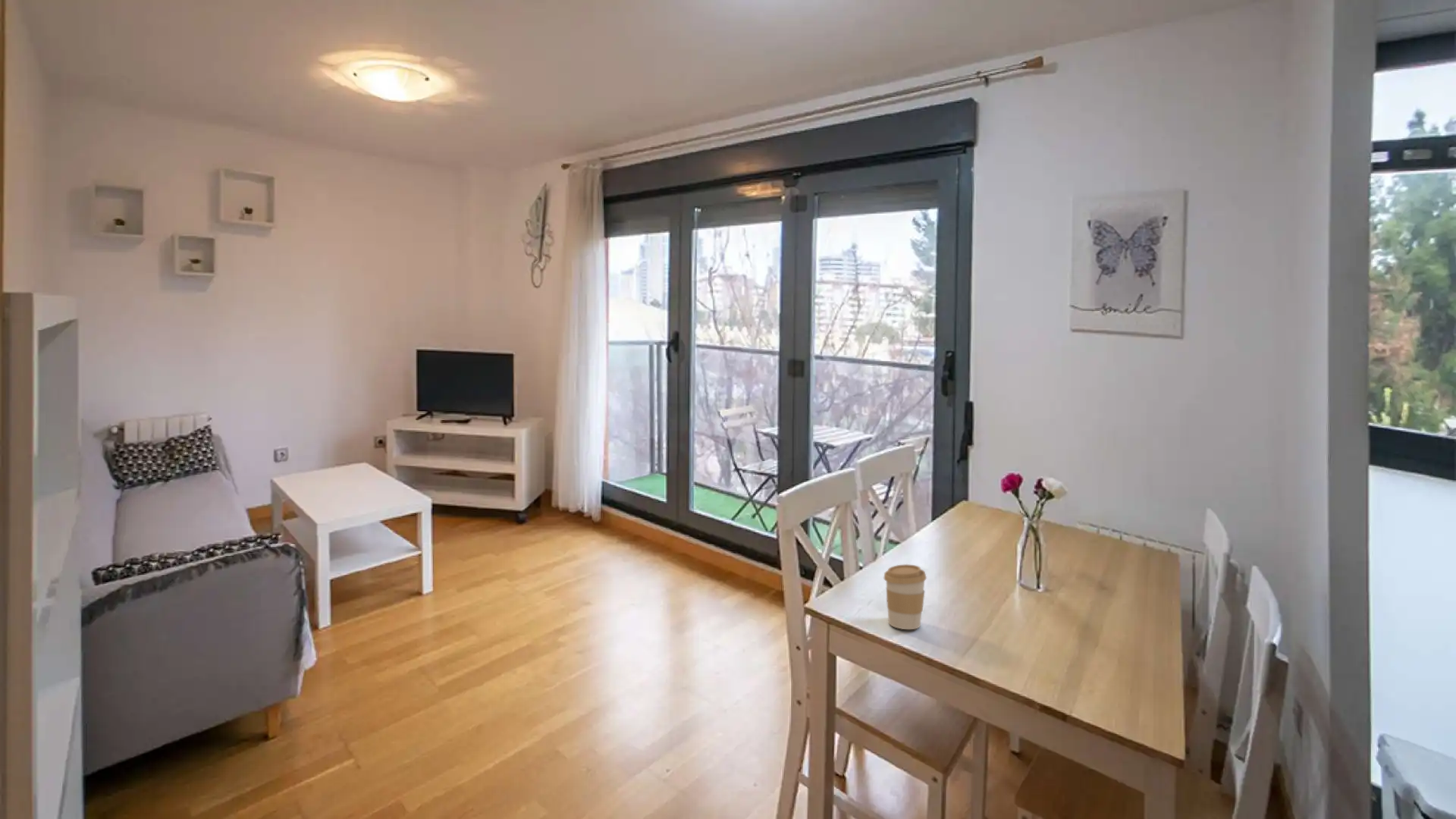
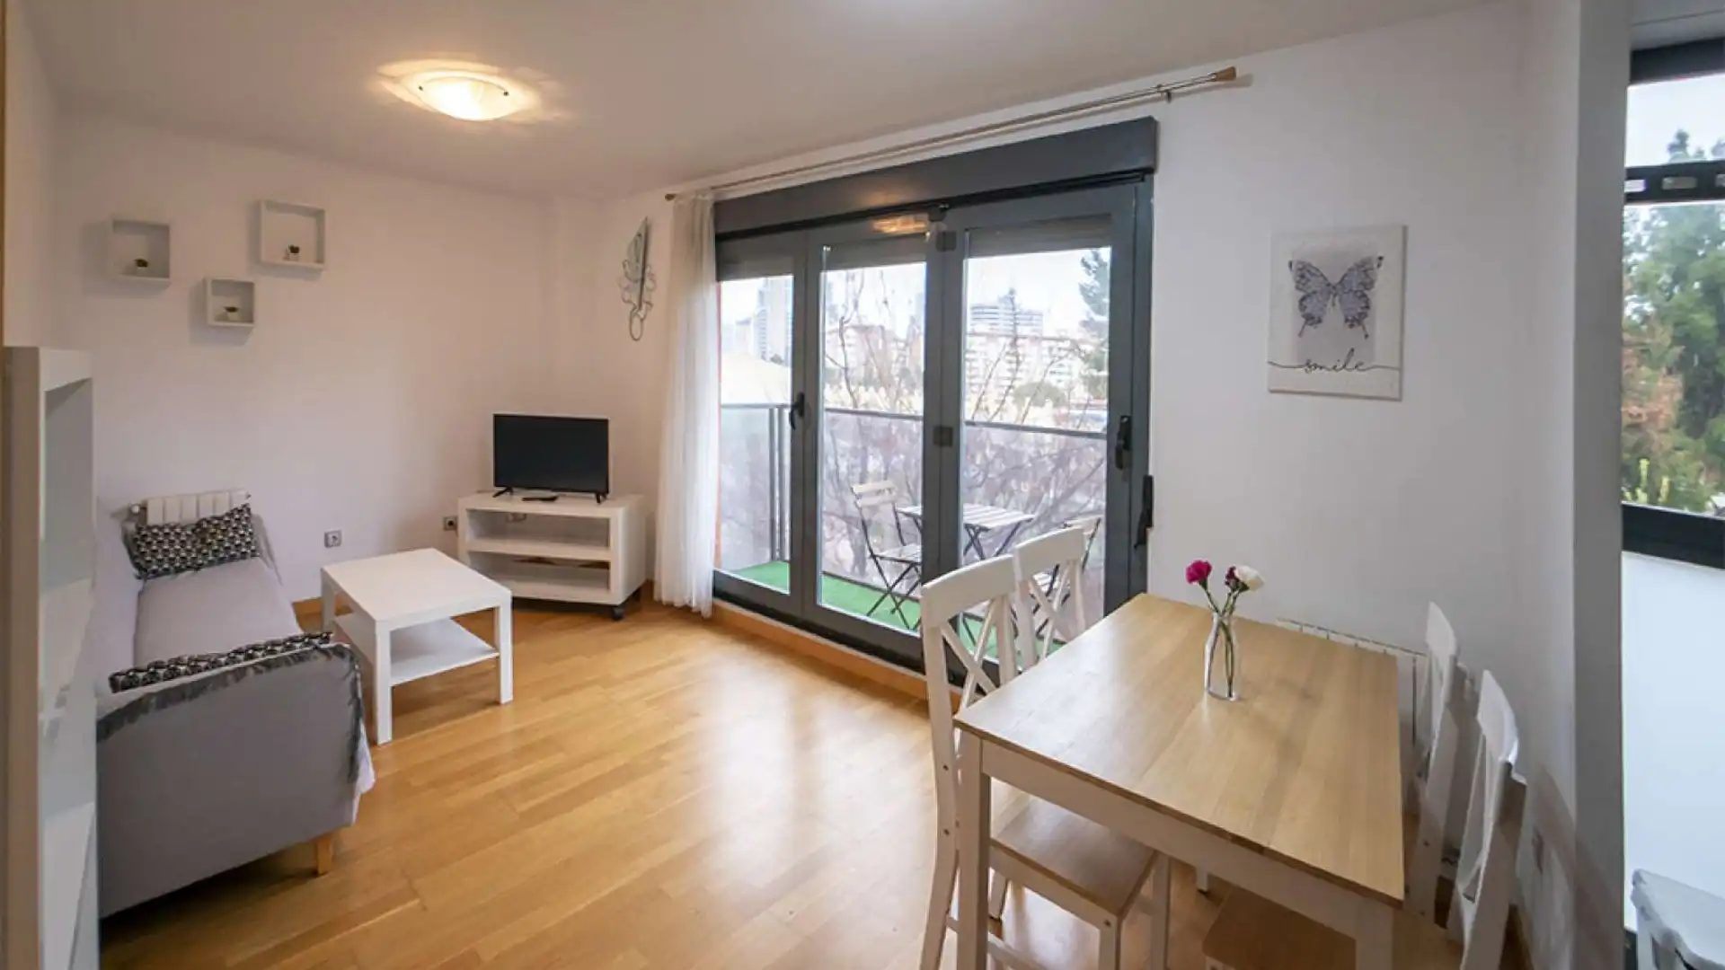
- coffee cup [883,563,927,630]
